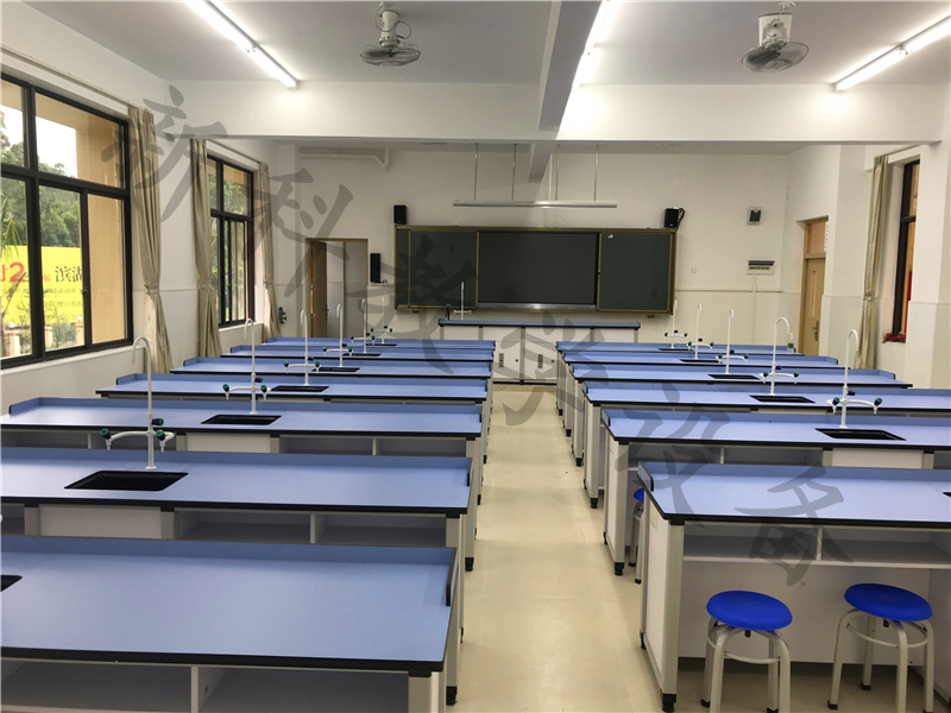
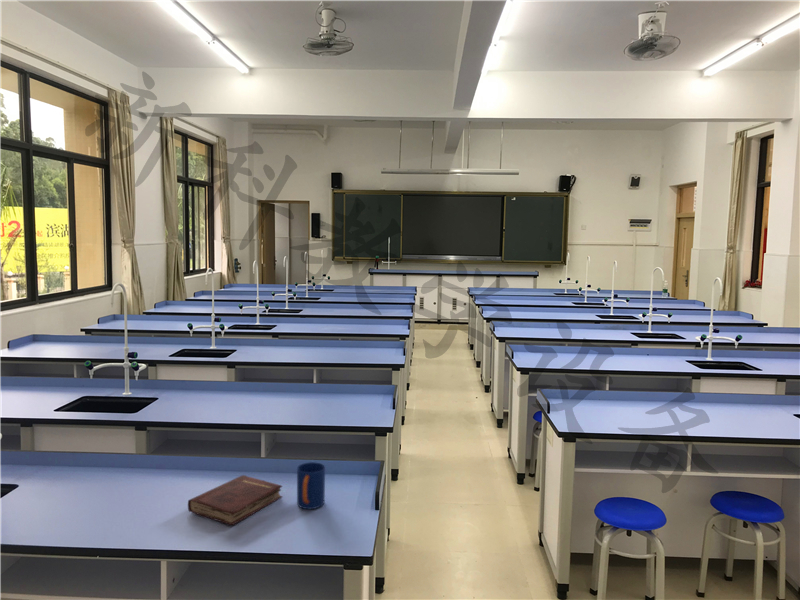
+ mug [296,461,326,510]
+ hardback book [187,474,283,526]
